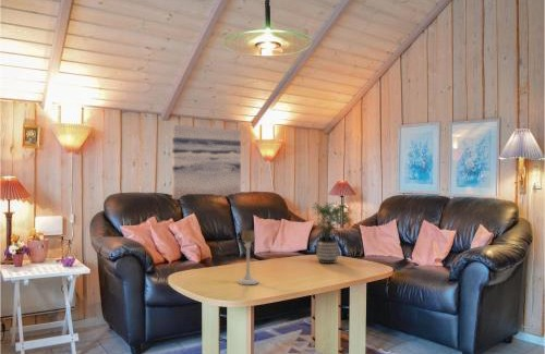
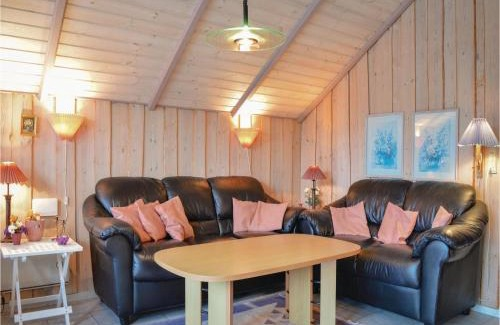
- wall art [171,124,242,200]
- candle holder [237,229,259,285]
- potted plant [312,200,349,265]
